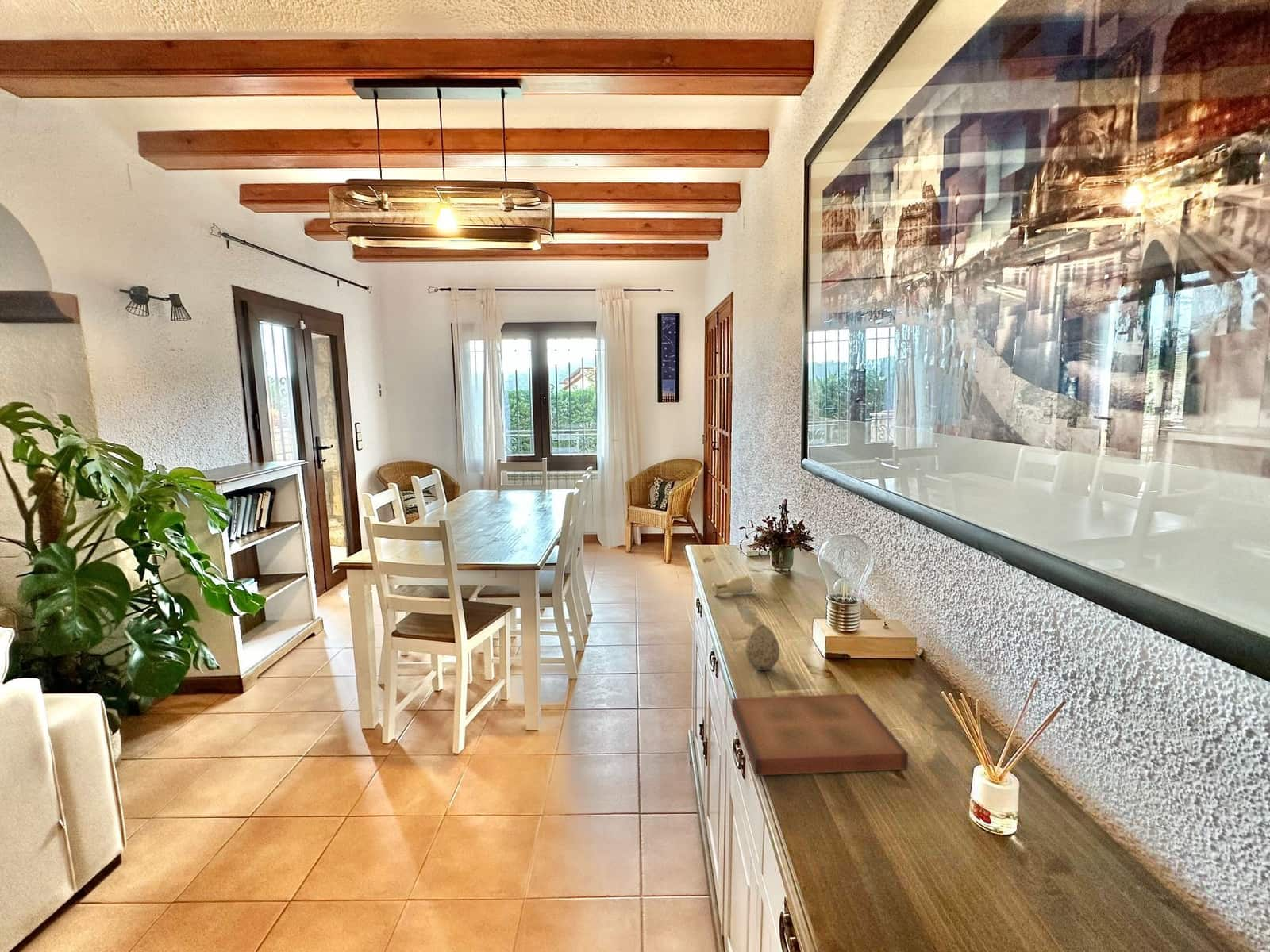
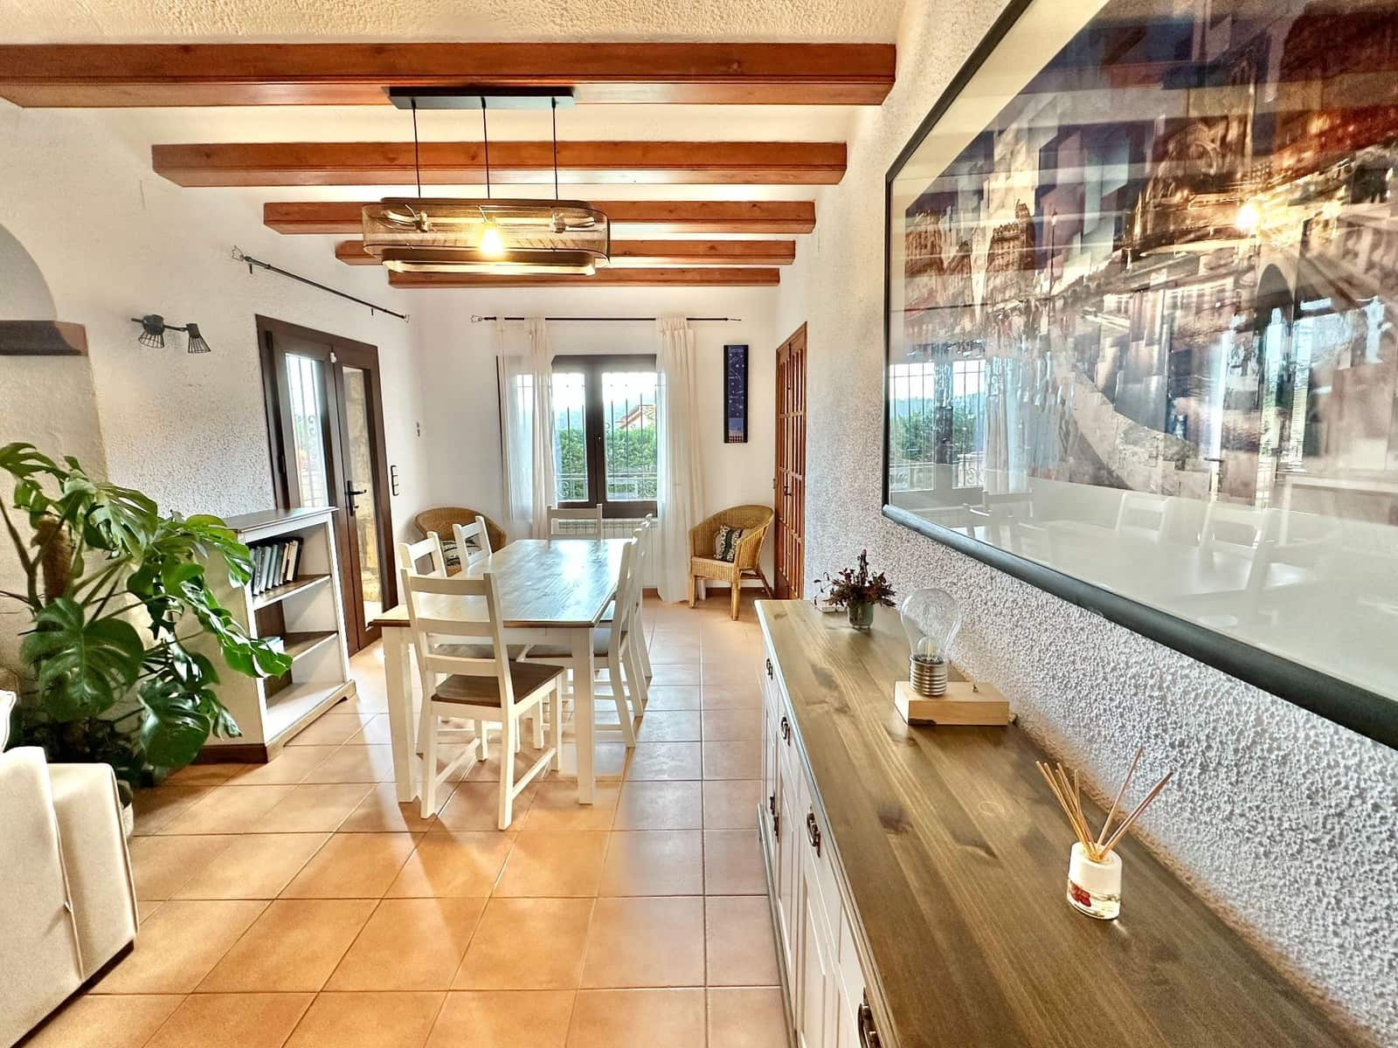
- book [731,693,909,777]
- decorative egg [745,624,780,671]
- cup [711,574,754,597]
